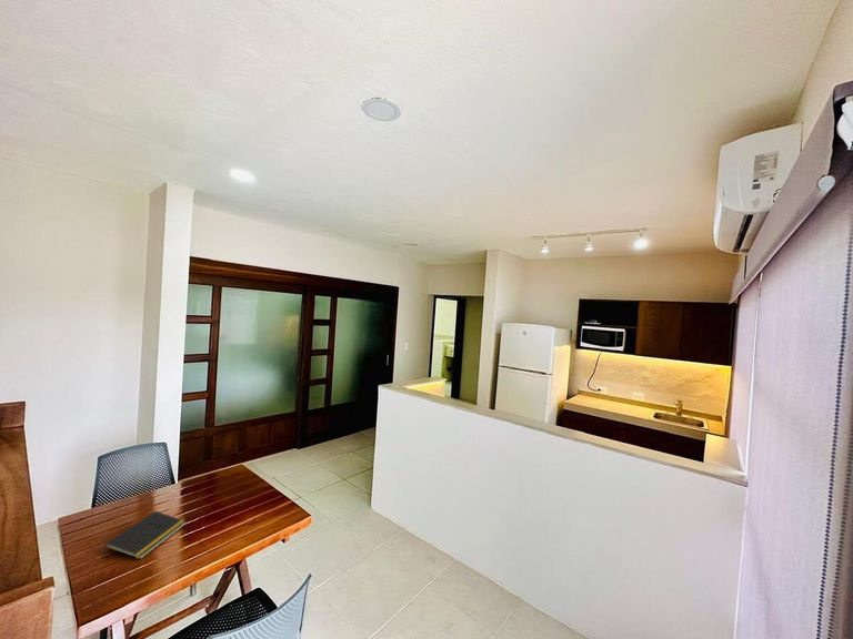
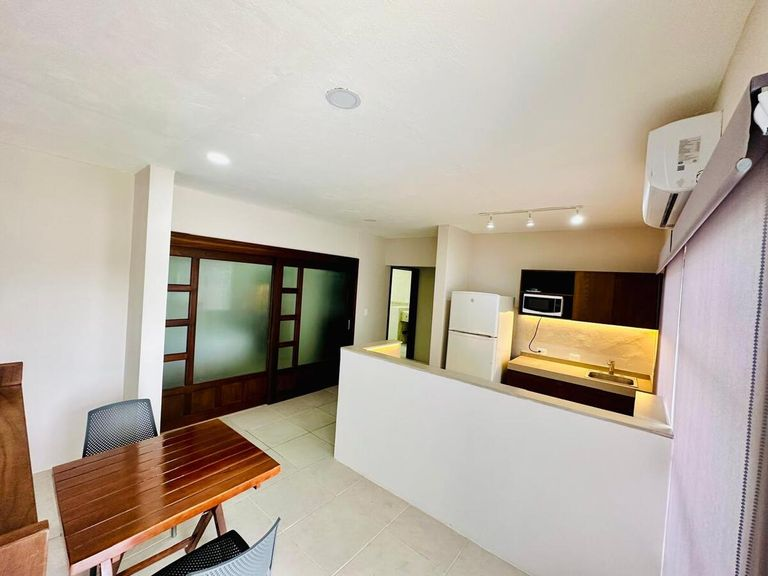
- notepad [102,510,188,560]
